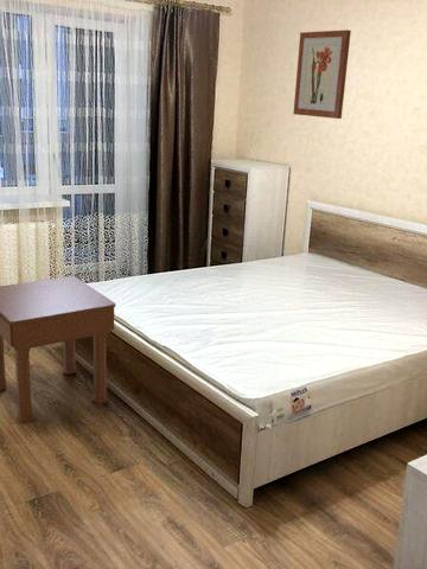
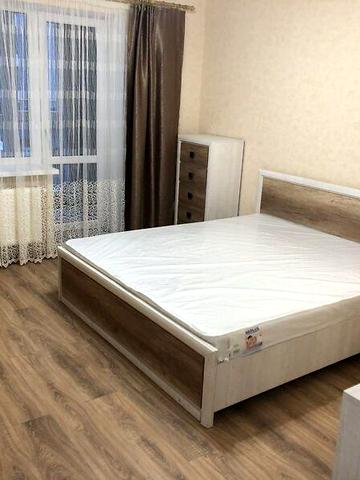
- wall art [292,28,352,120]
- nightstand [0,275,116,426]
